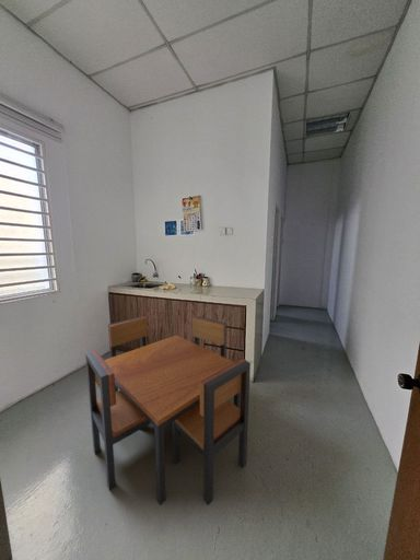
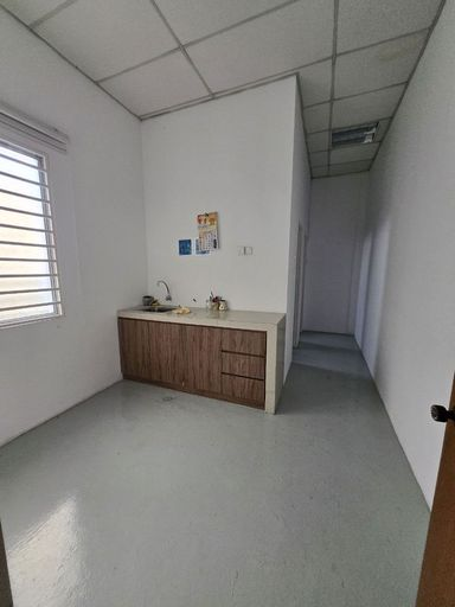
- dining table [84,315,252,506]
